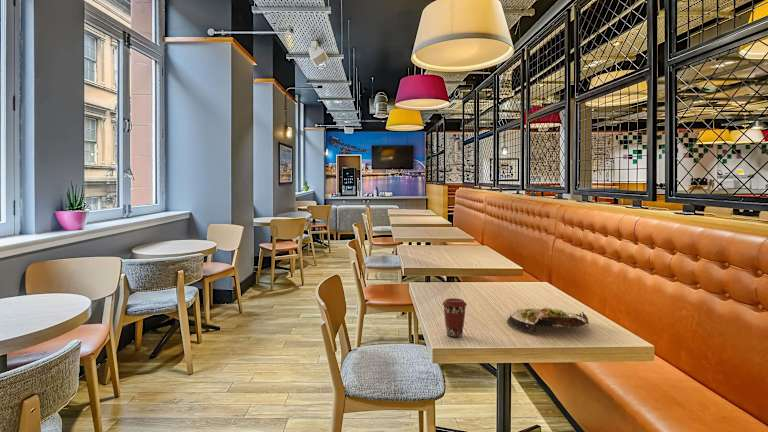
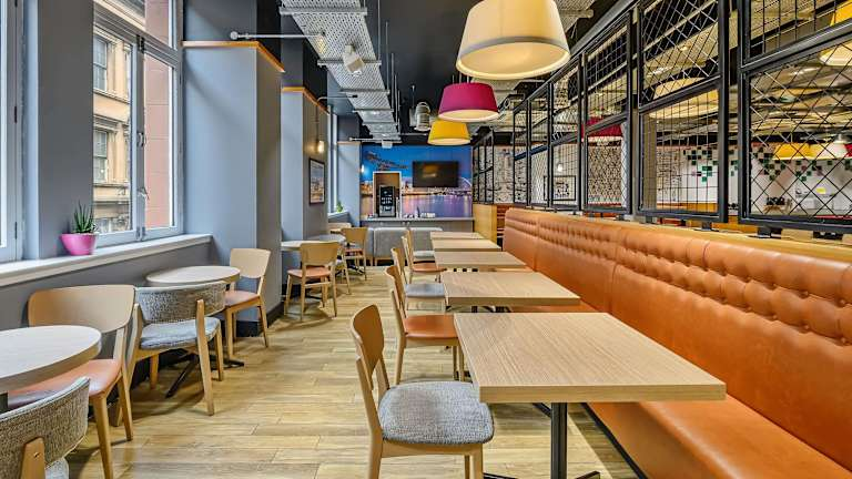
- coffee cup [441,297,468,338]
- salad plate [506,306,590,334]
